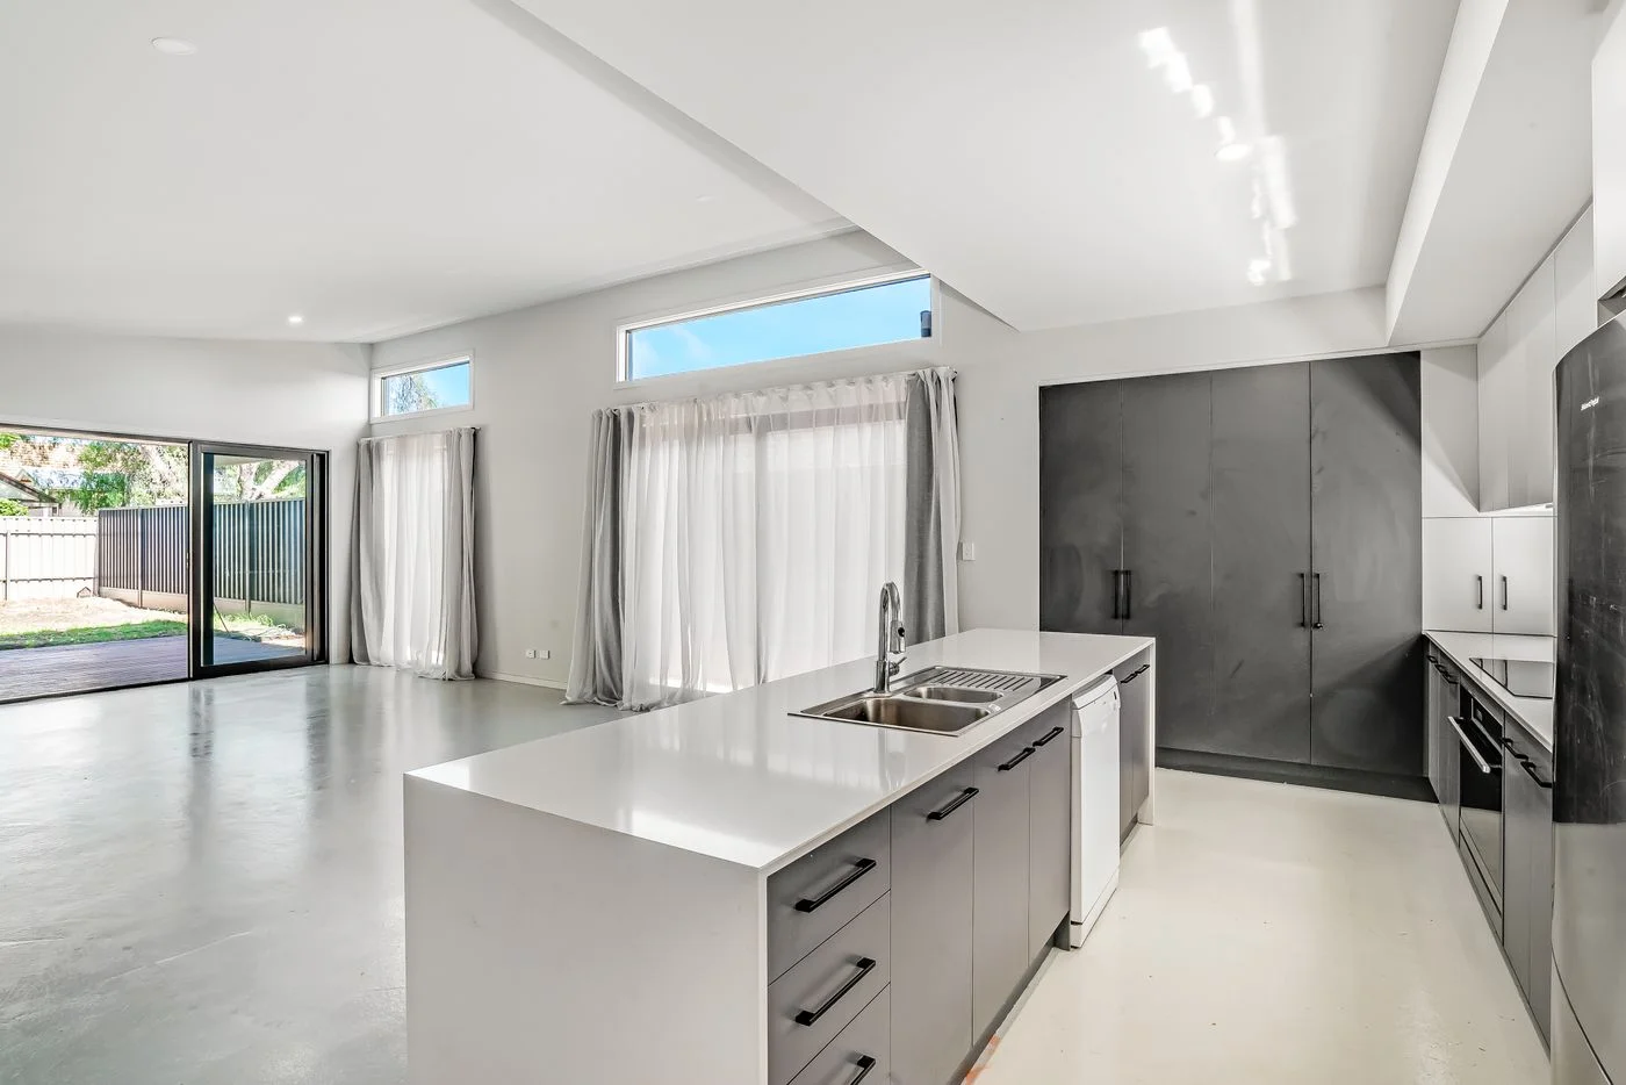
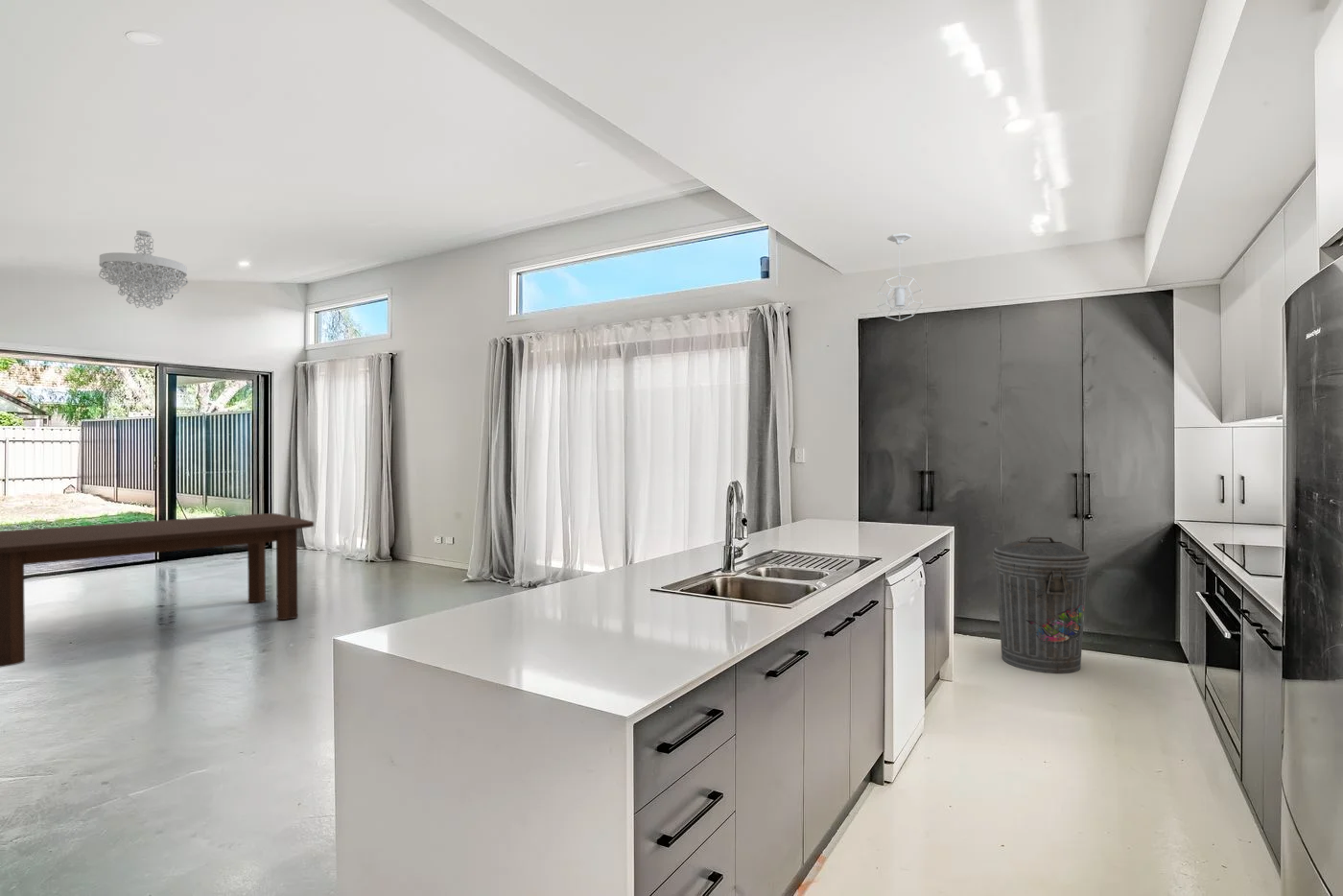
+ dining table [0,512,315,668]
+ pendant light [877,232,924,322]
+ chandelier [98,229,189,310]
+ trash can [992,535,1091,674]
